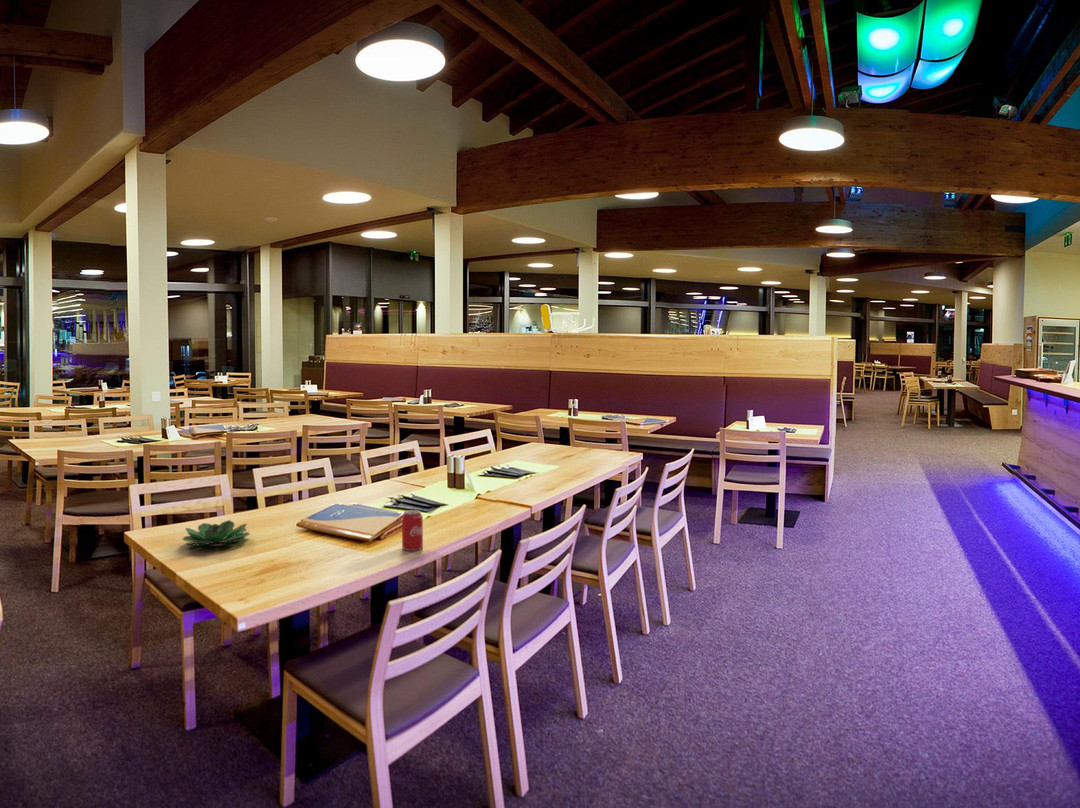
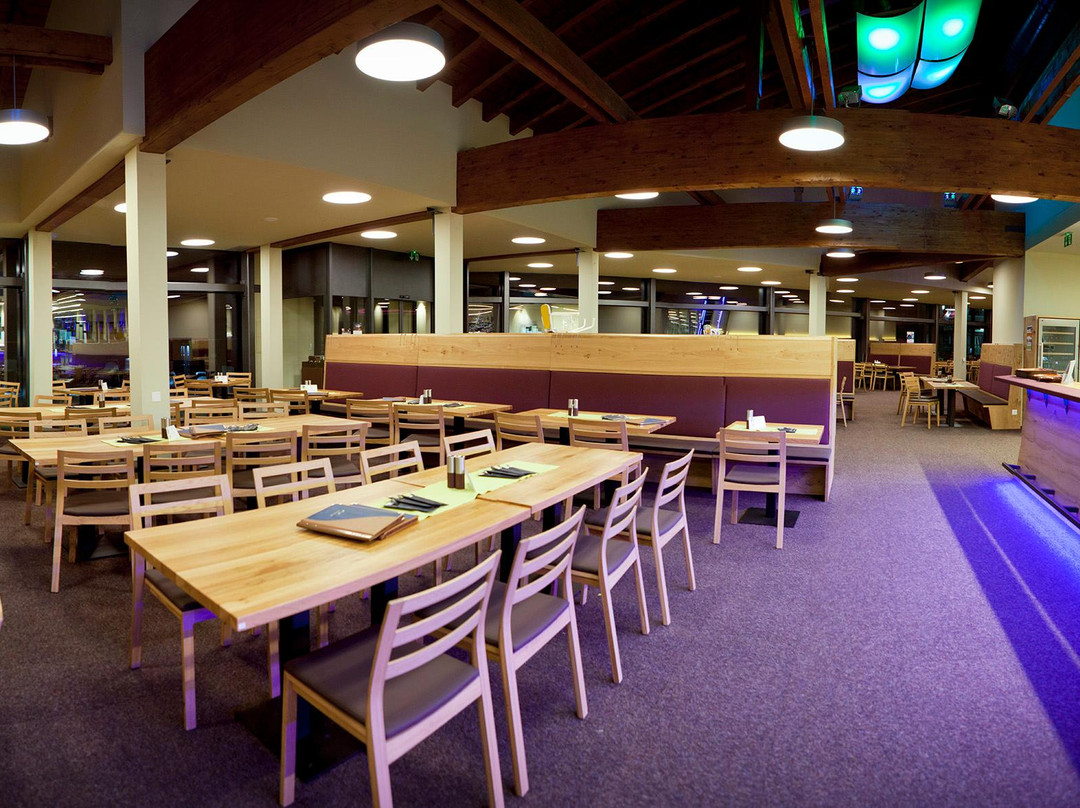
- beverage can [401,509,424,552]
- succulent plant [182,519,251,547]
